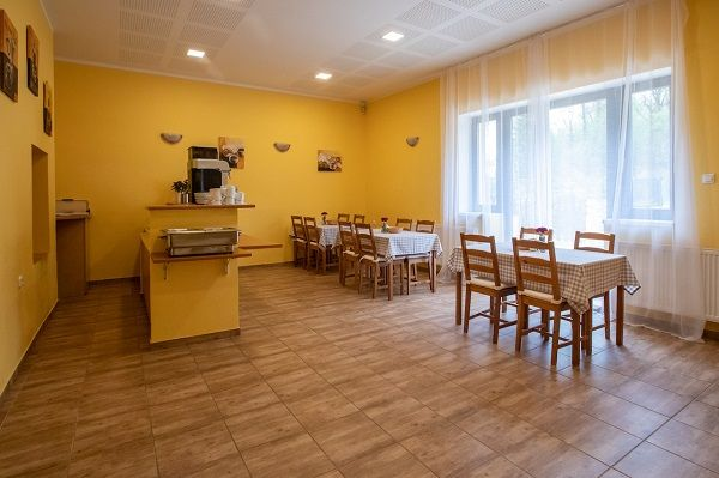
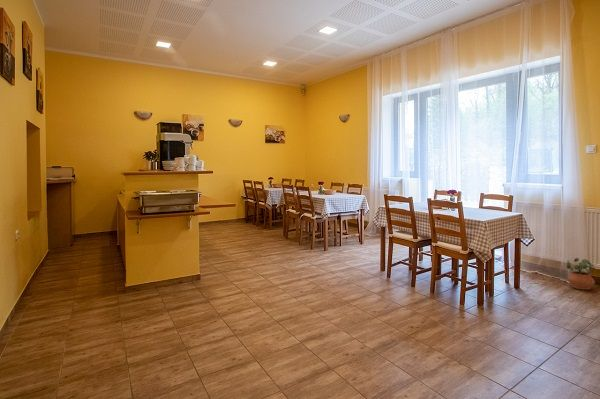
+ potted plant [566,257,598,291]
